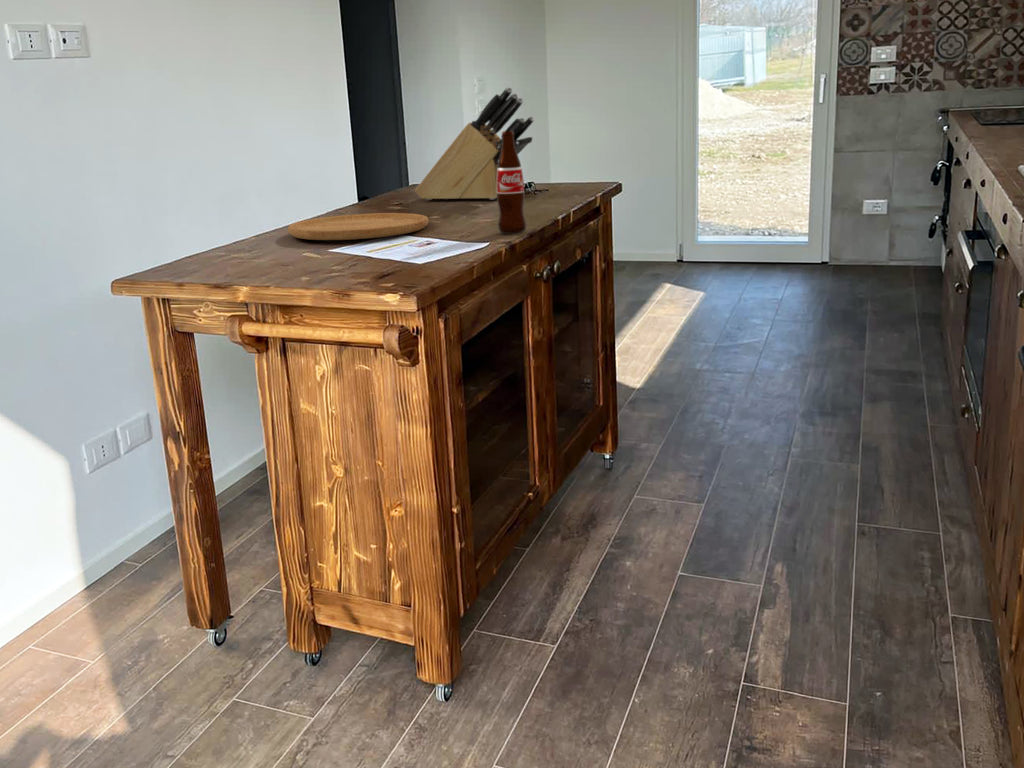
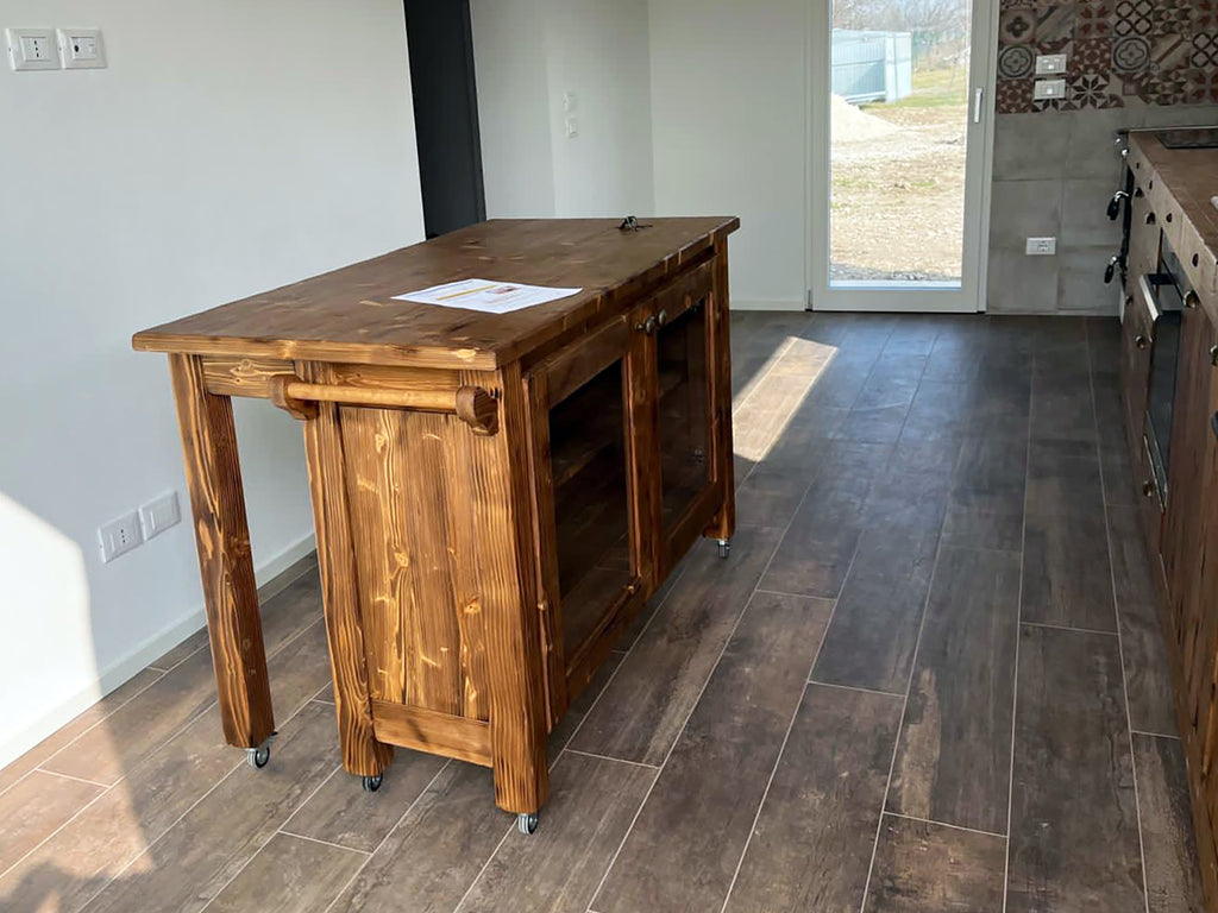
- cutting board [287,212,430,241]
- knife block [414,86,535,201]
- bottle [496,130,527,234]
